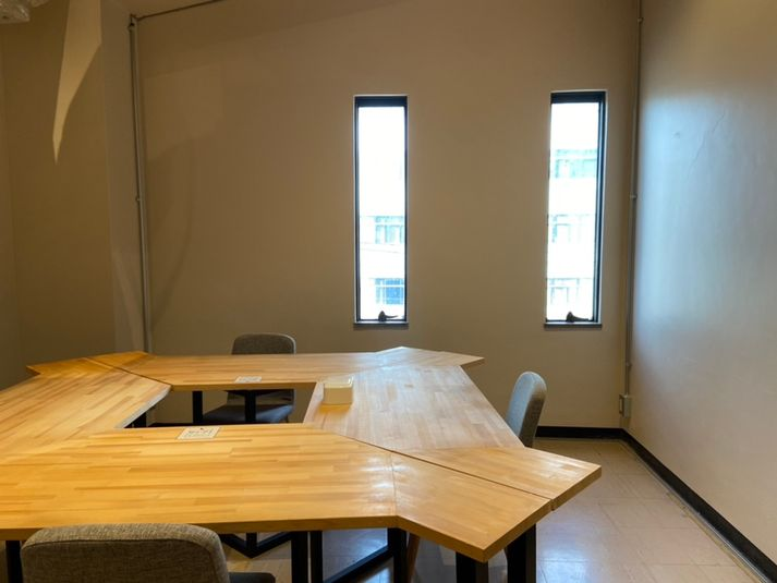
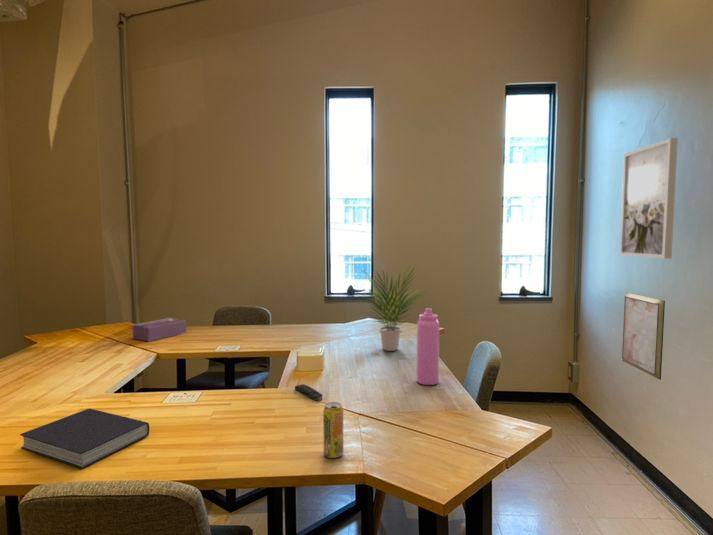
+ remote control [294,383,324,401]
+ water bottle [416,307,440,386]
+ book [19,407,150,470]
+ wall art [619,137,679,260]
+ tissue box [131,317,187,343]
+ potted plant [356,265,429,352]
+ beverage can [322,401,344,459]
+ wall art [621,291,666,381]
